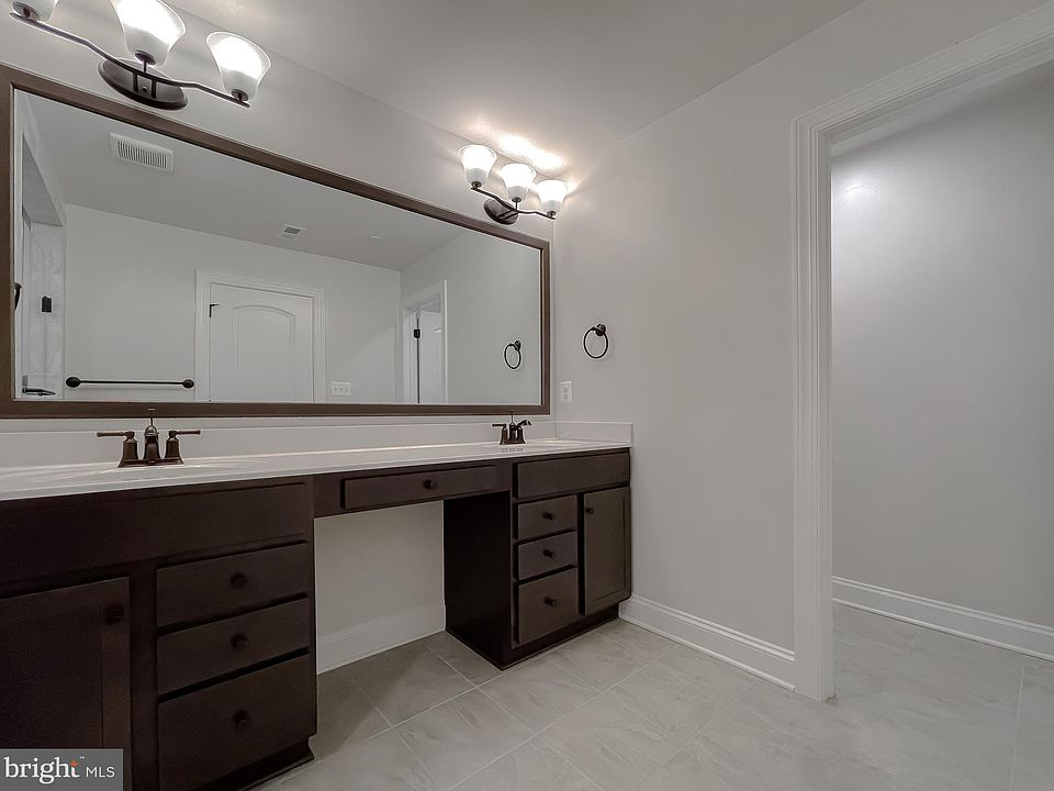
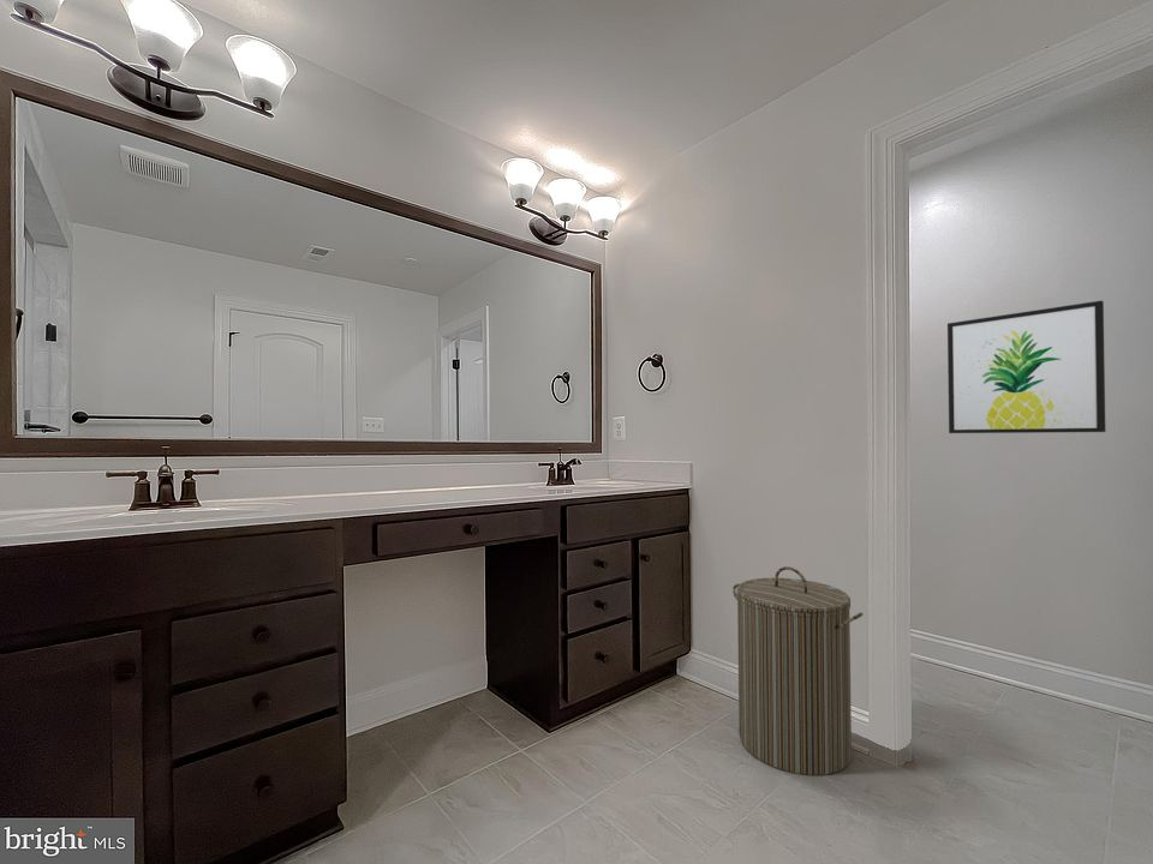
+ laundry hamper [731,565,864,776]
+ wall art [946,300,1106,434]
